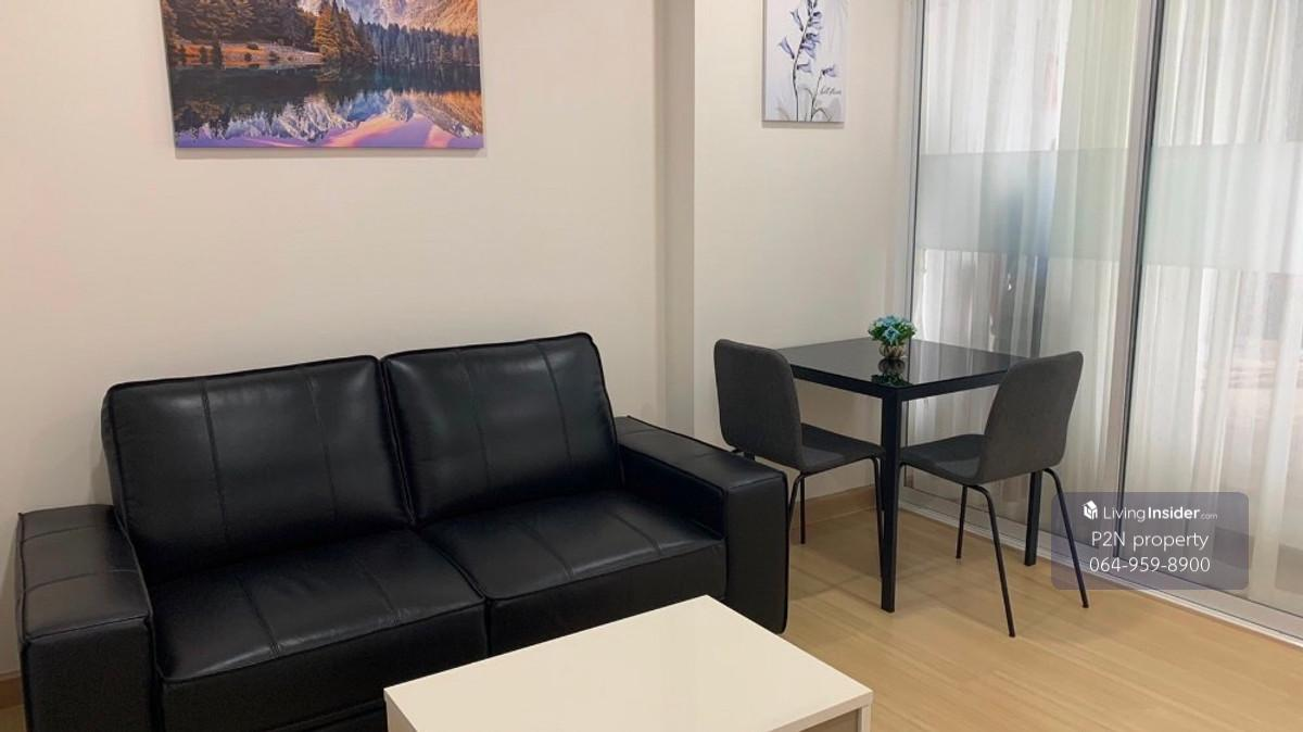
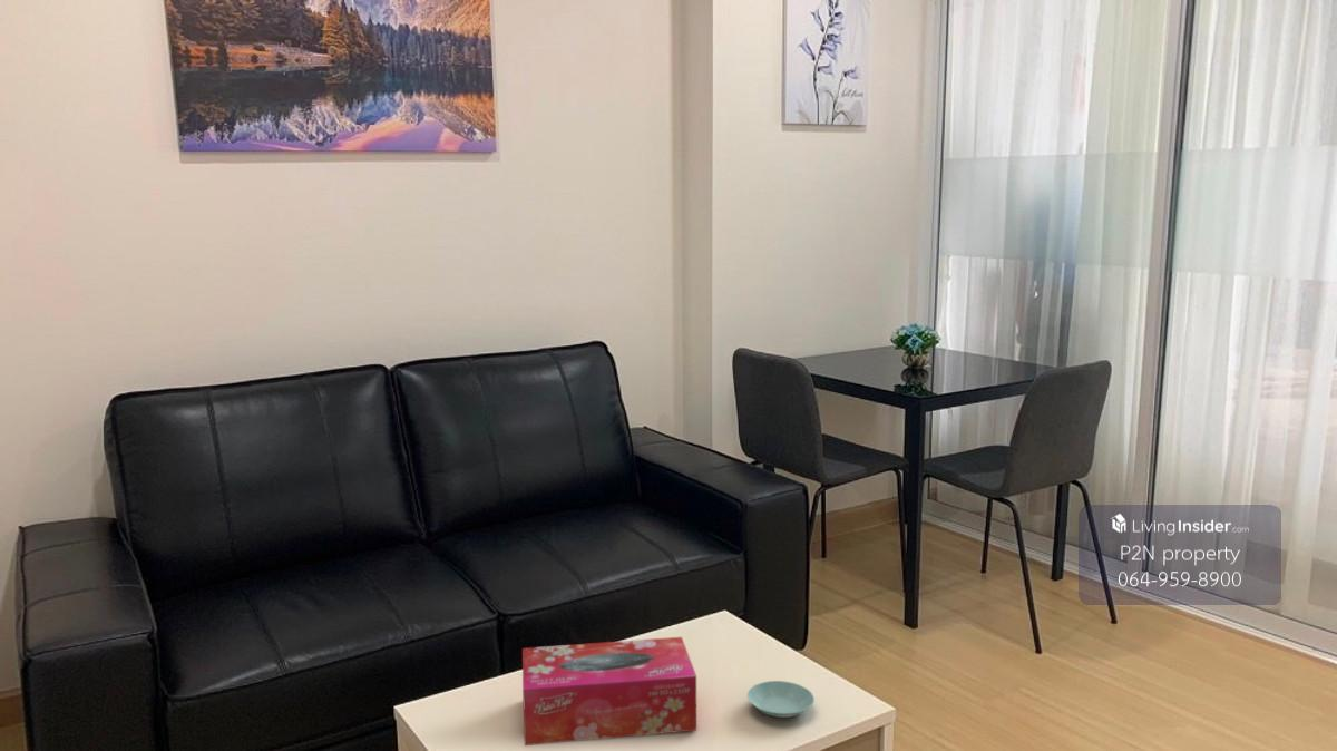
+ tissue box [521,636,697,747]
+ saucer [746,680,816,719]
